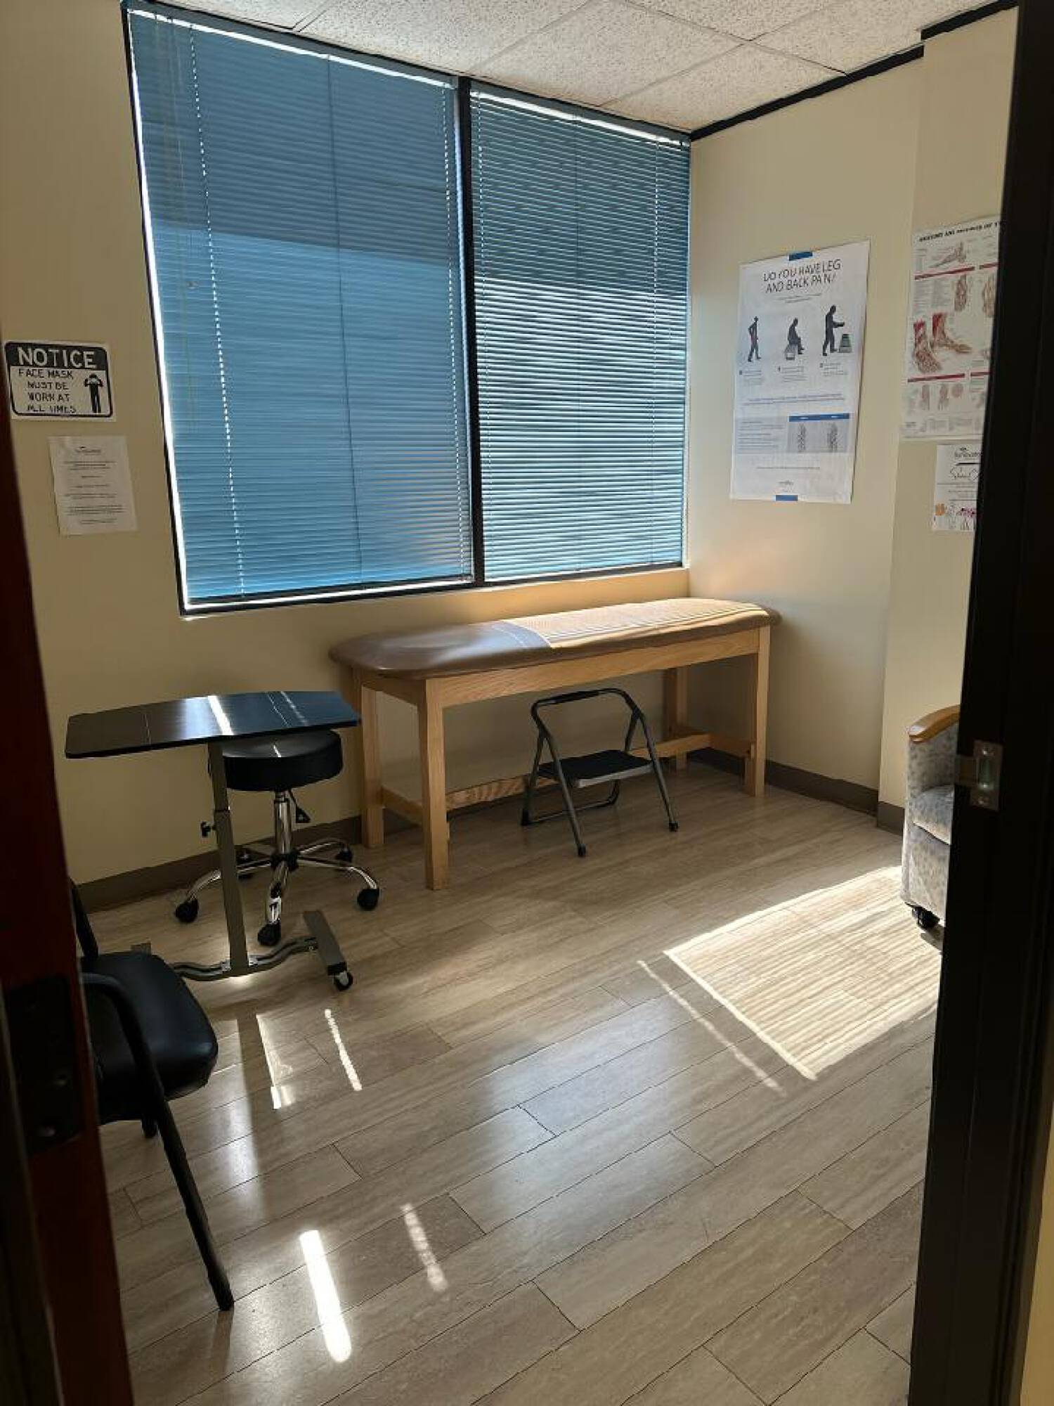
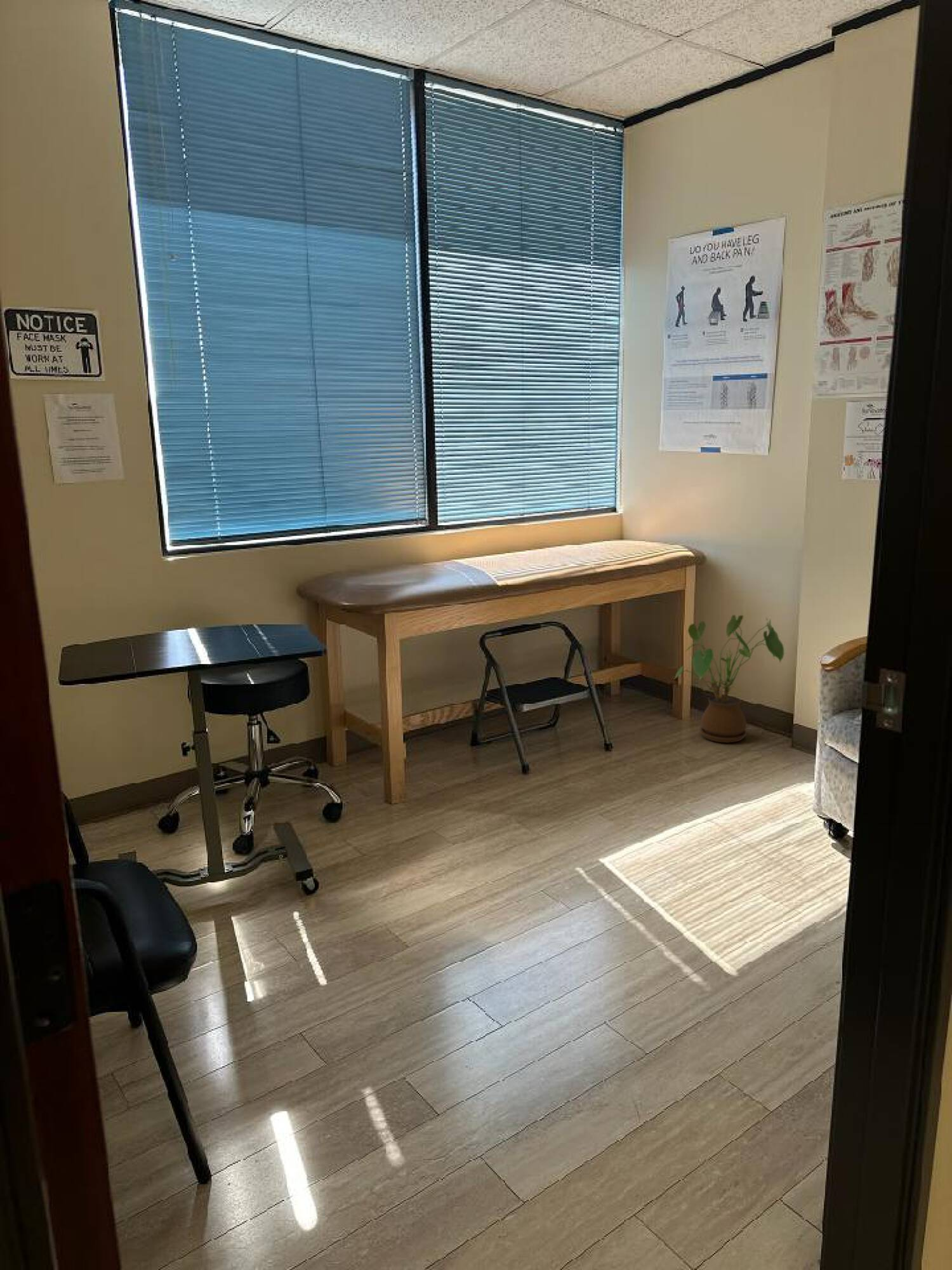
+ house plant [674,614,784,744]
